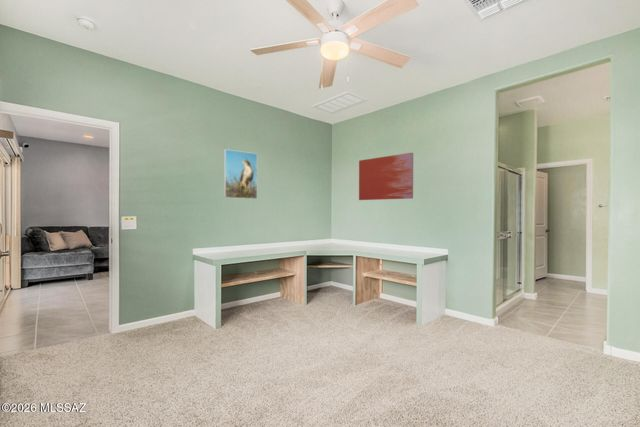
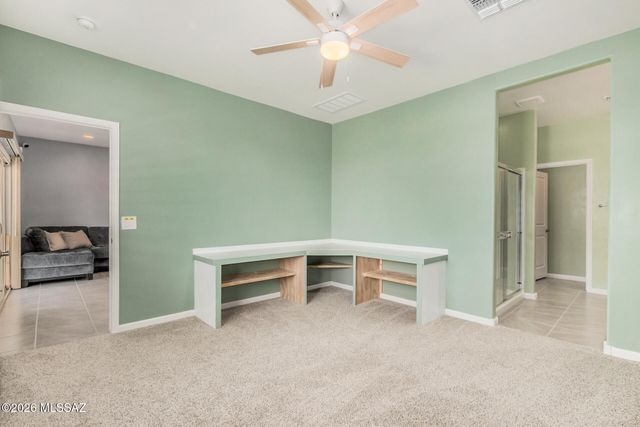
- wall art [358,152,414,201]
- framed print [223,148,258,200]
